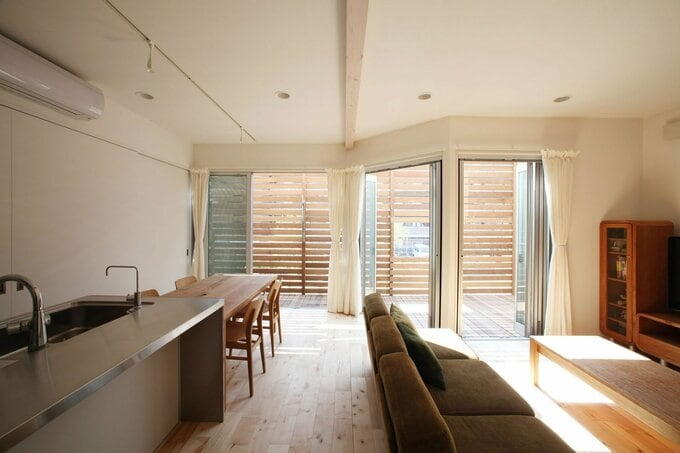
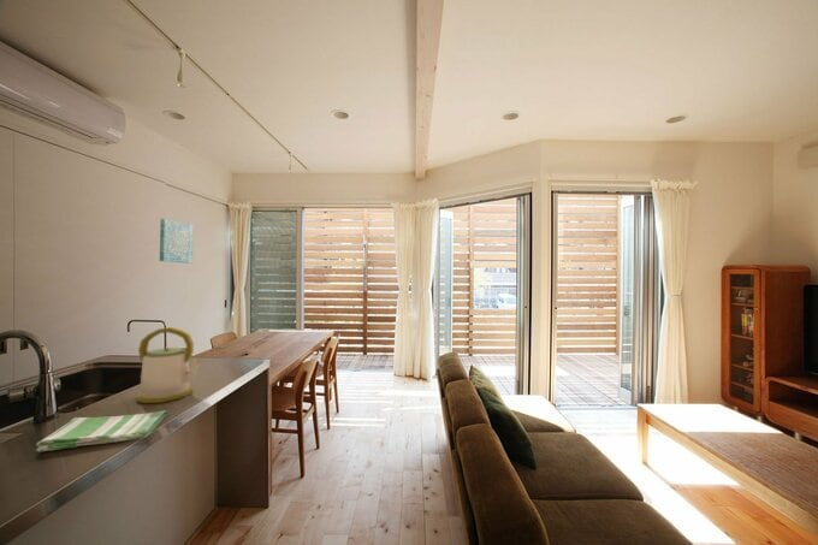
+ wall art [159,218,195,265]
+ kettle [135,326,202,404]
+ dish towel [35,409,168,452]
